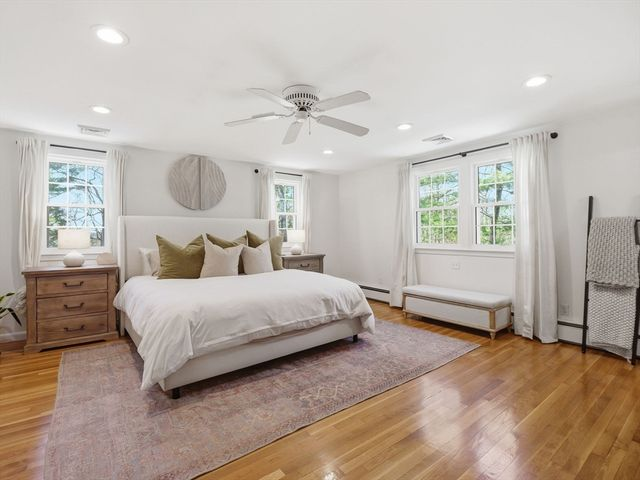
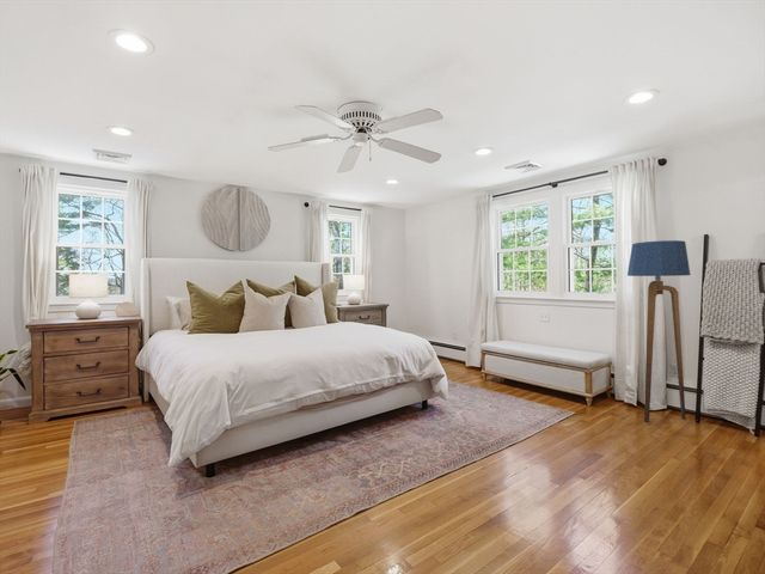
+ floor lamp [626,239,691,423]
